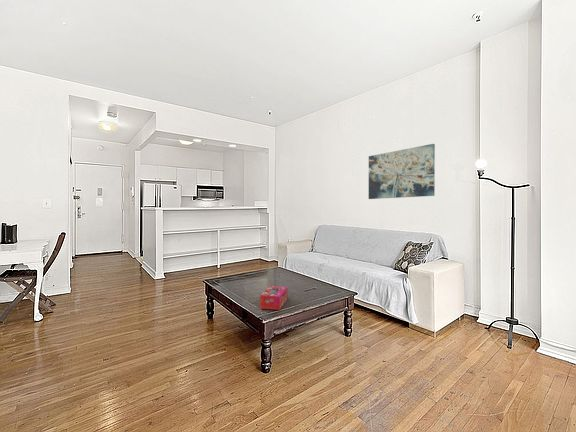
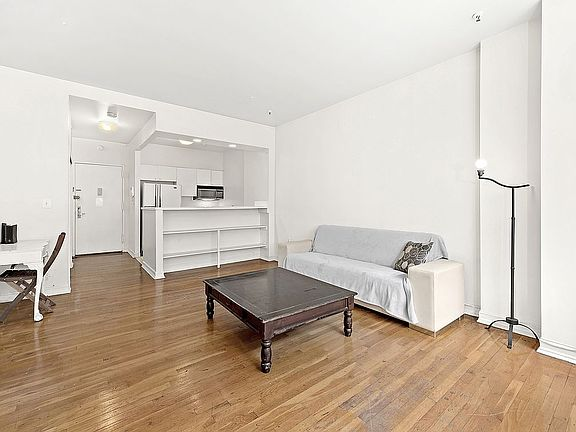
- tissue box [259,285,288,311]
- wall art [368,143,436,200]
